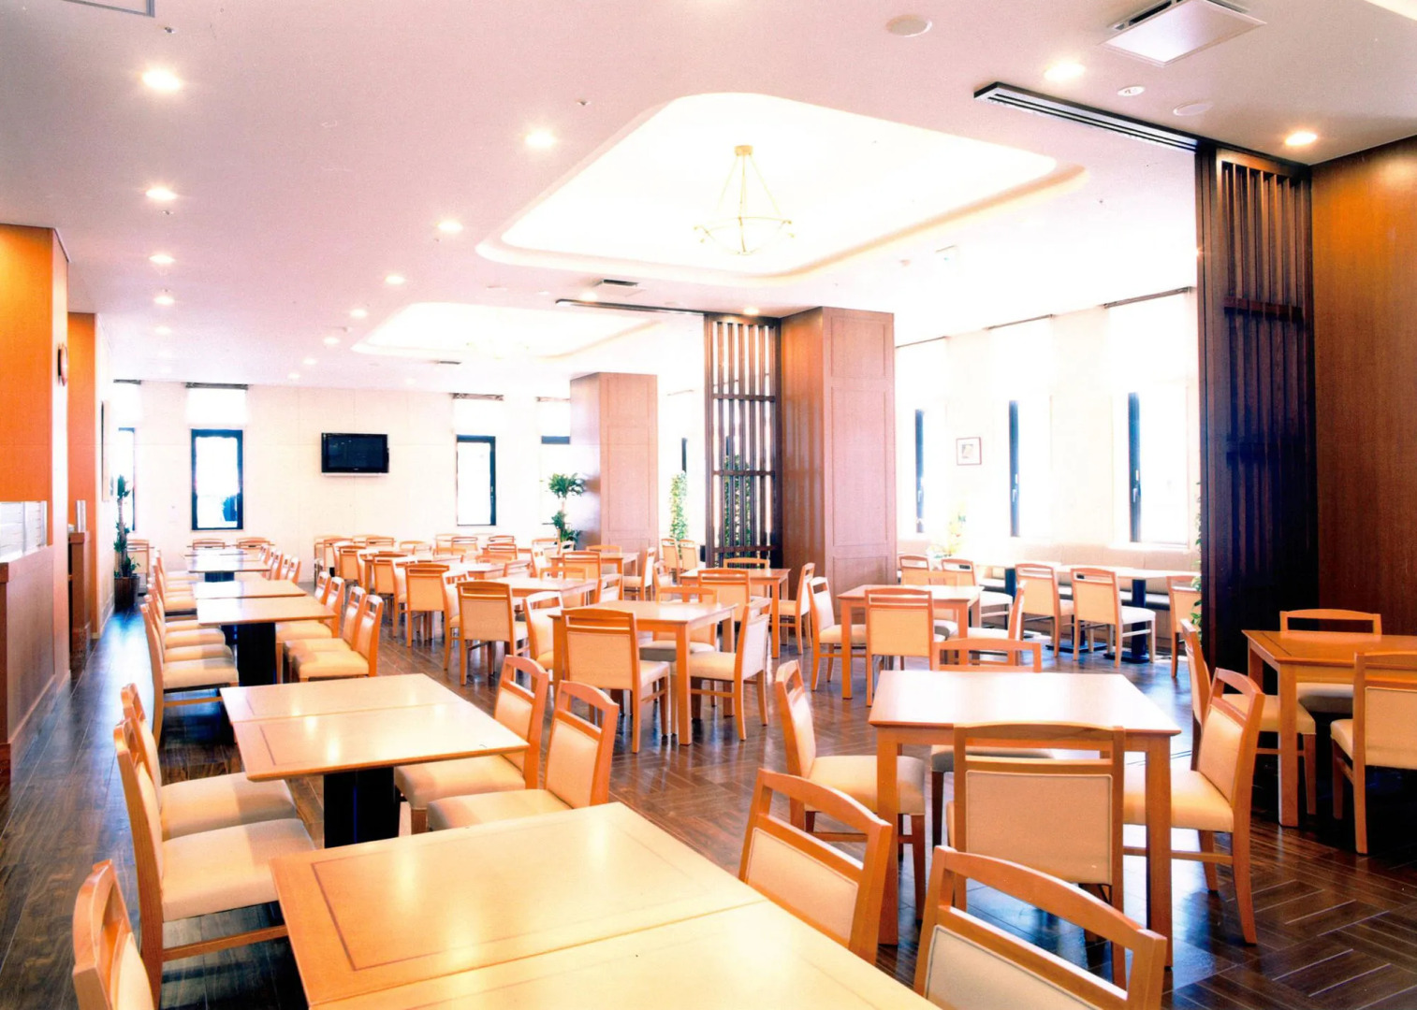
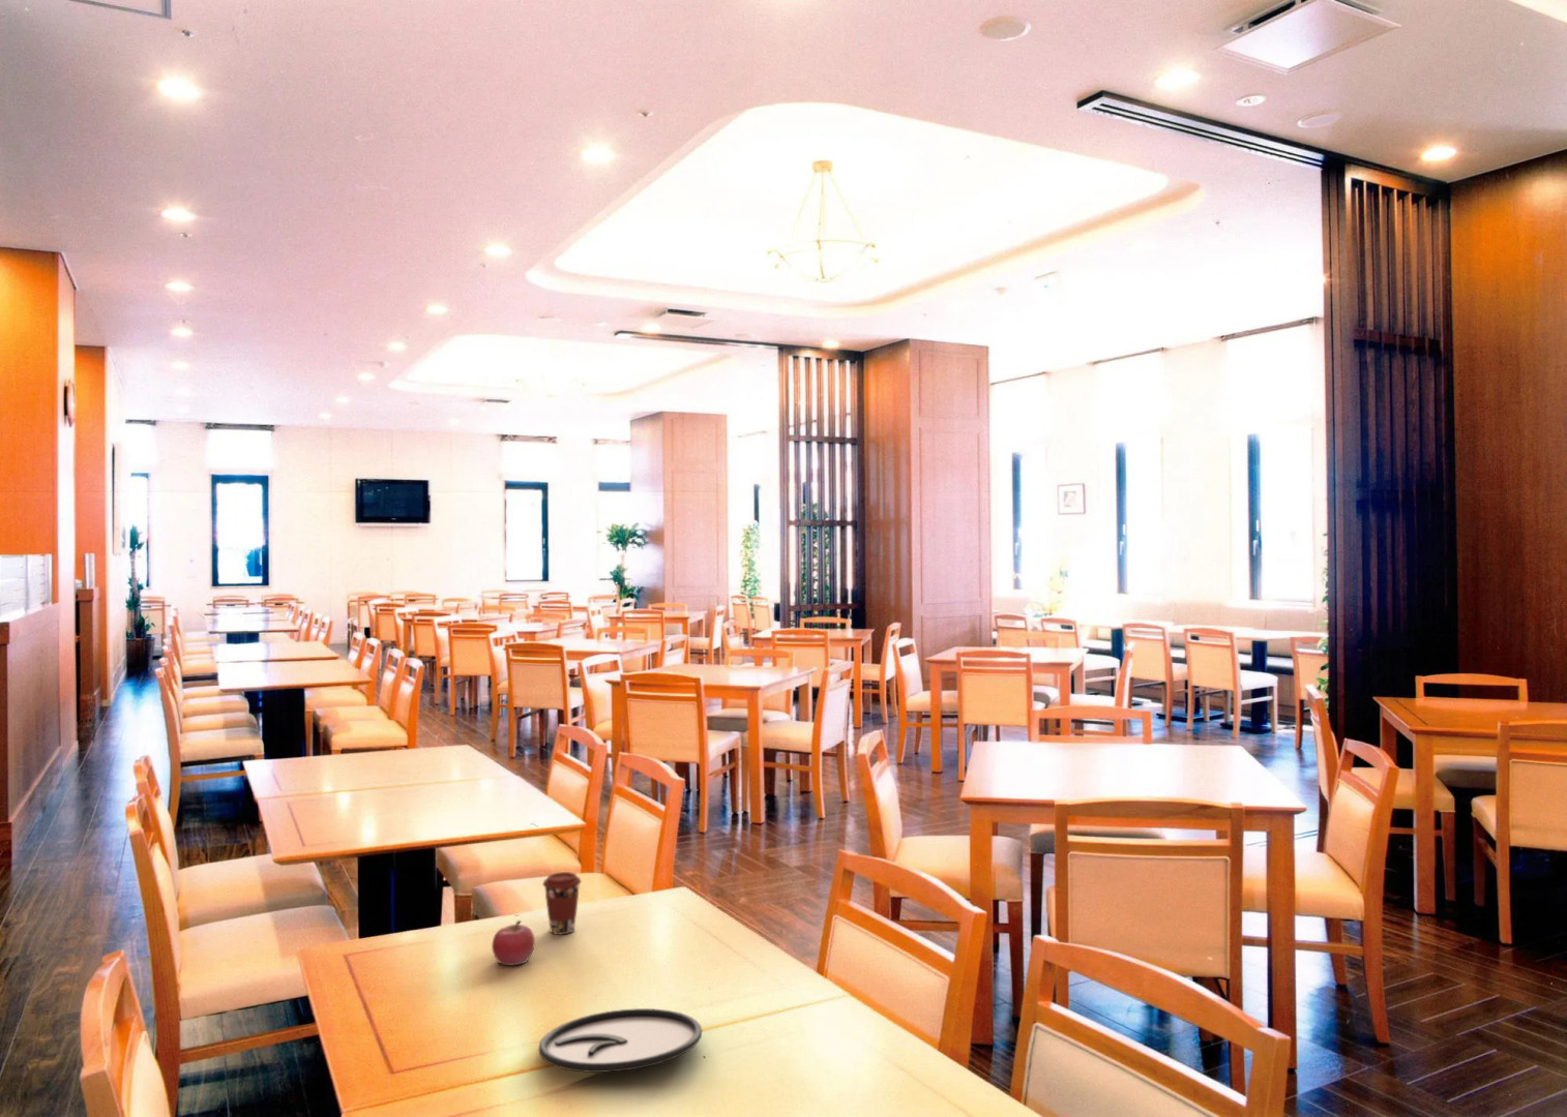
+ plate [537,1007,702,1073]
+ coffee cup [542,870,583,936]
+ fruit [491,920,536,966]
